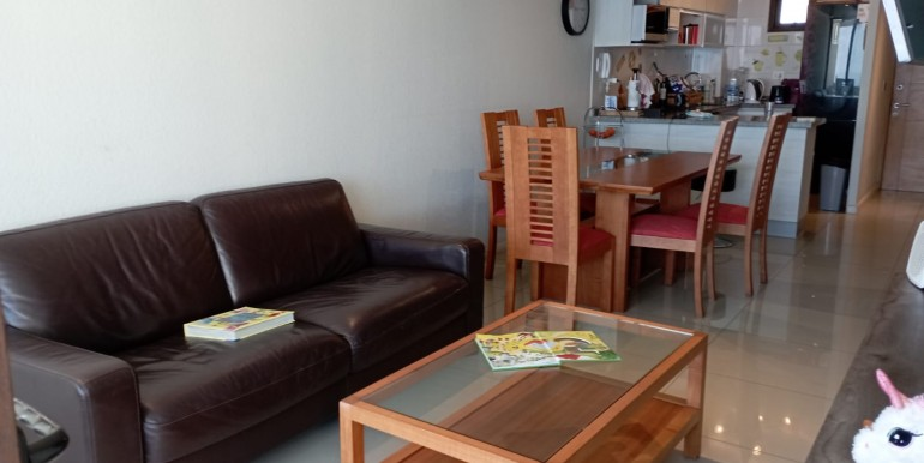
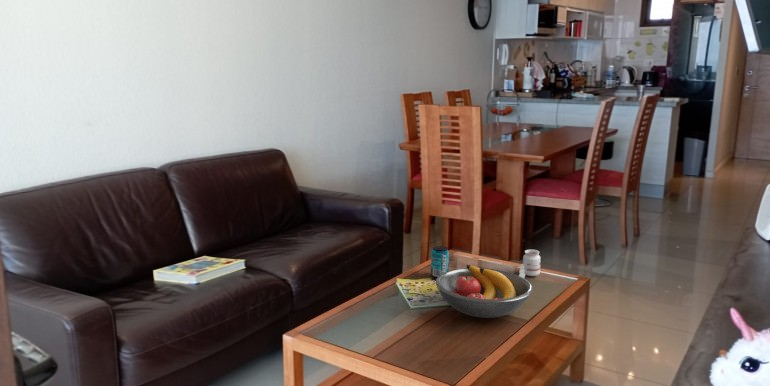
+ fruit bowl [435,264,534,319]
+ beverage can [430,245,450,280]
+ candle [518,249,541,279]
